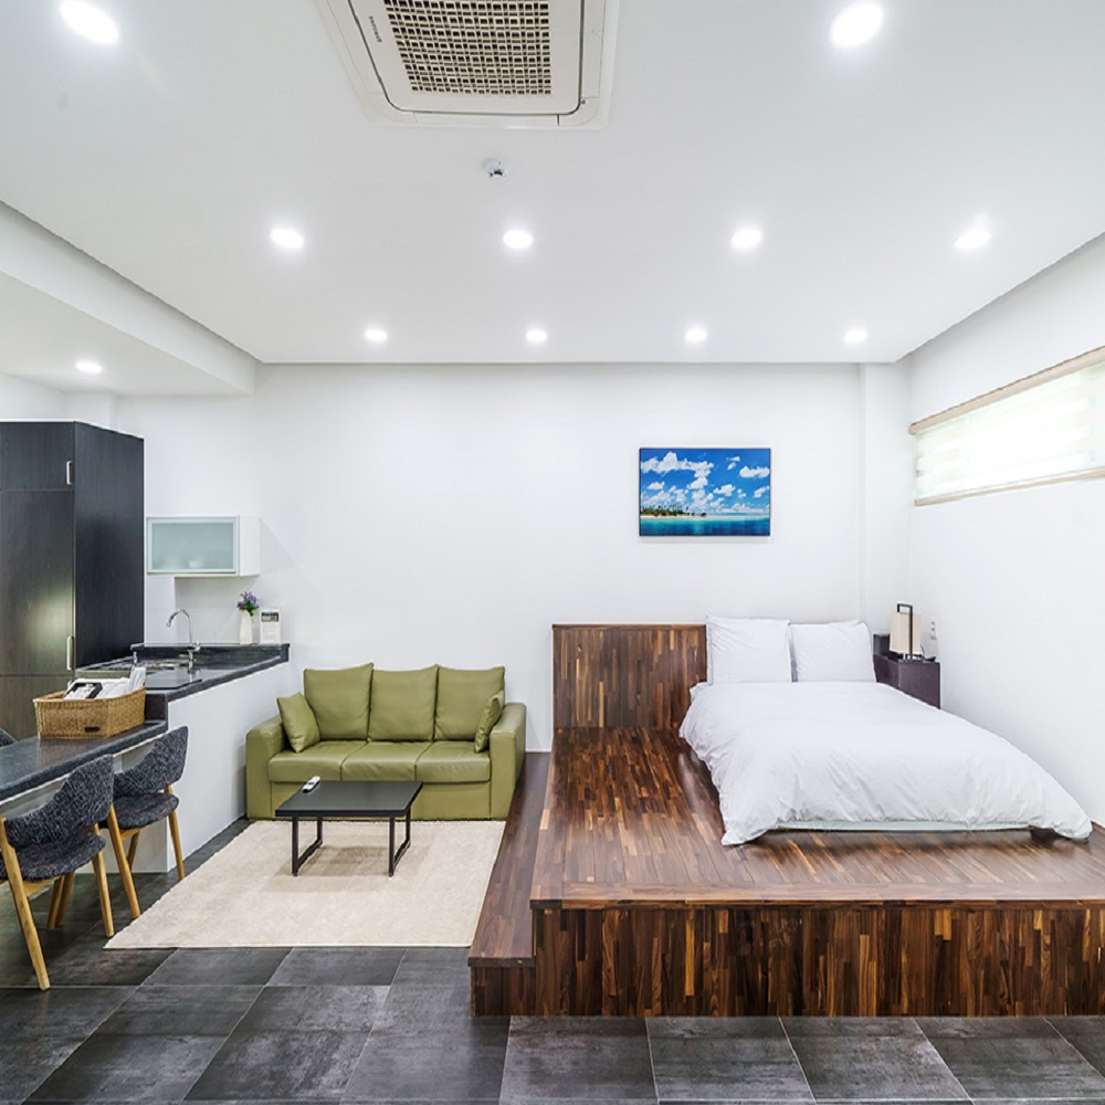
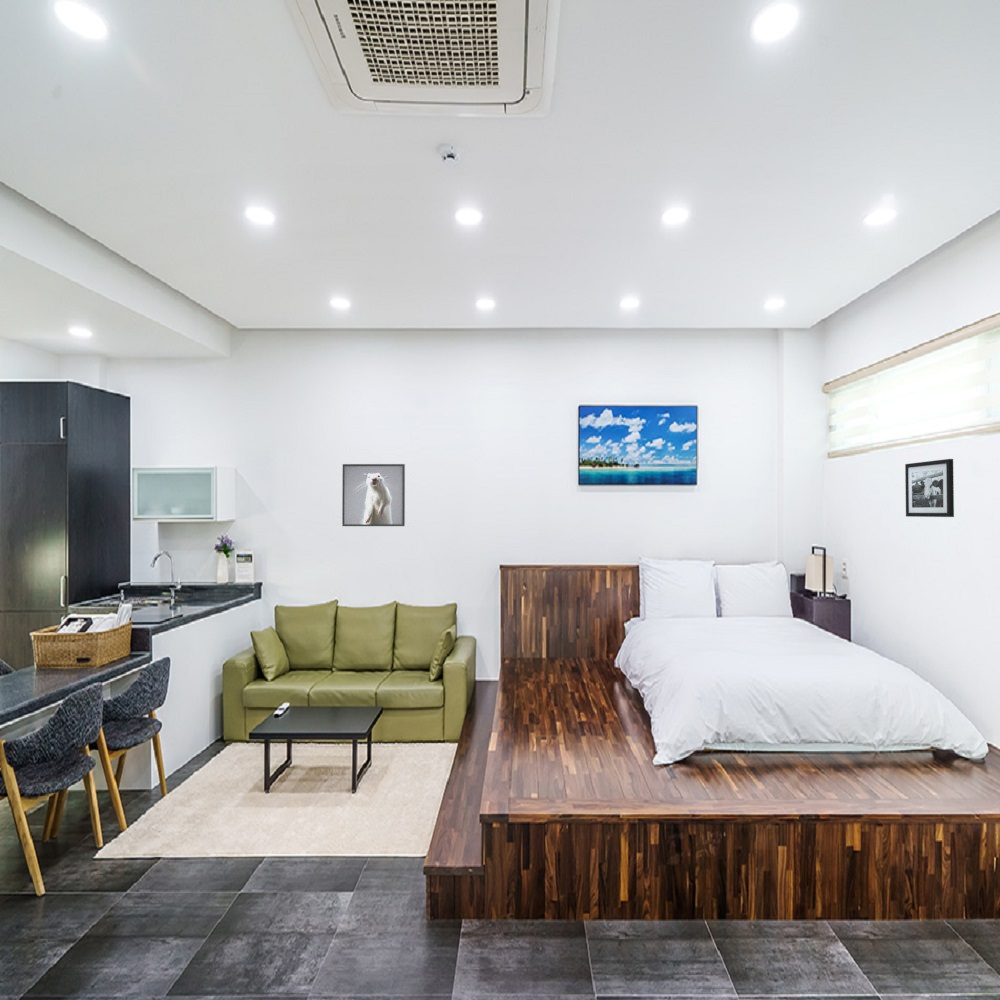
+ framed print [341,463,406,527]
+ picture frame [904,458,955,518]
